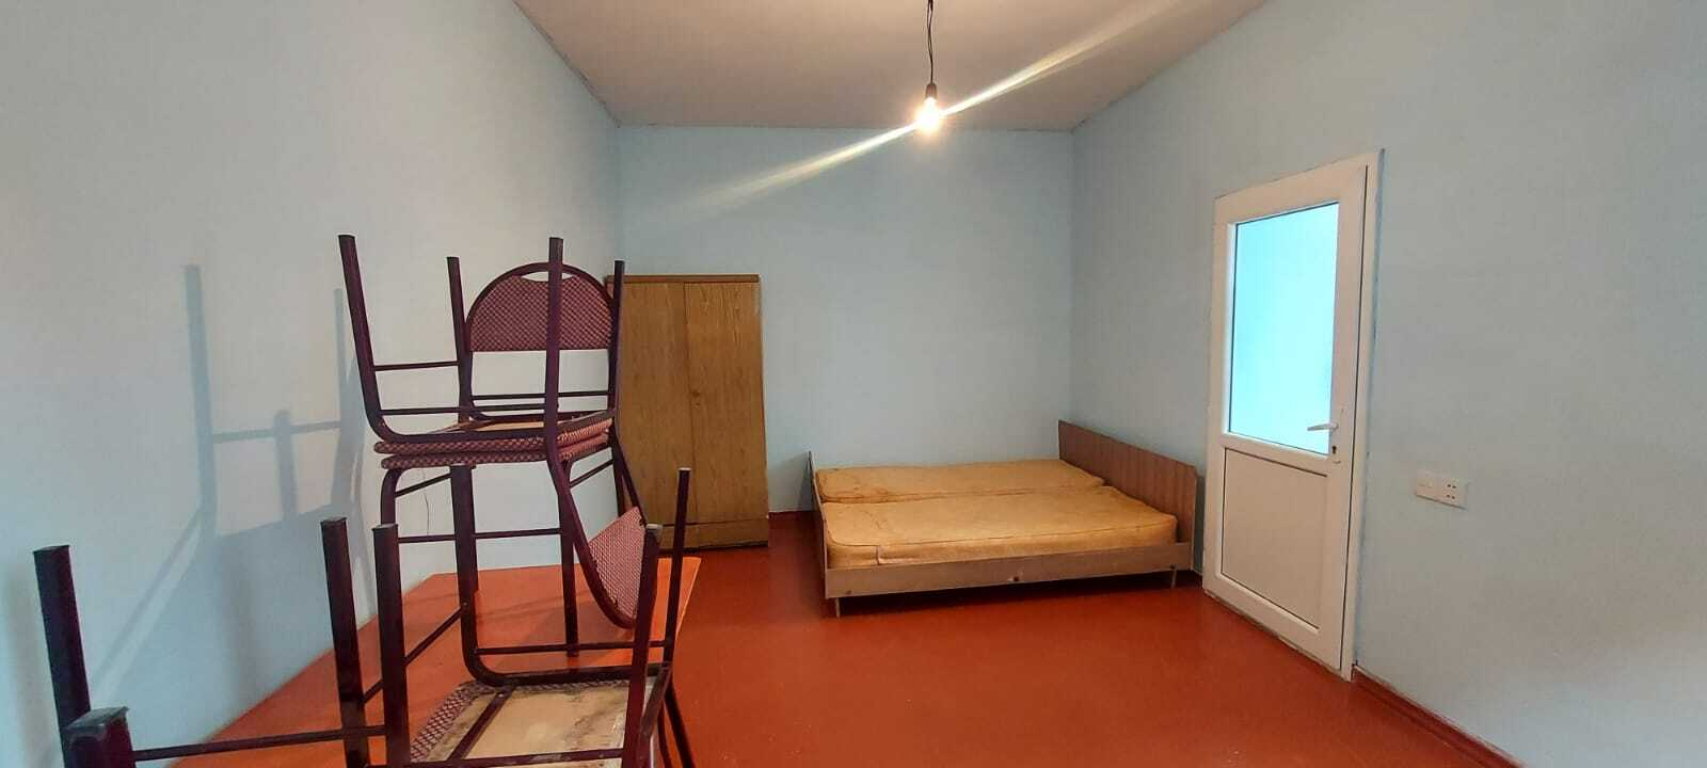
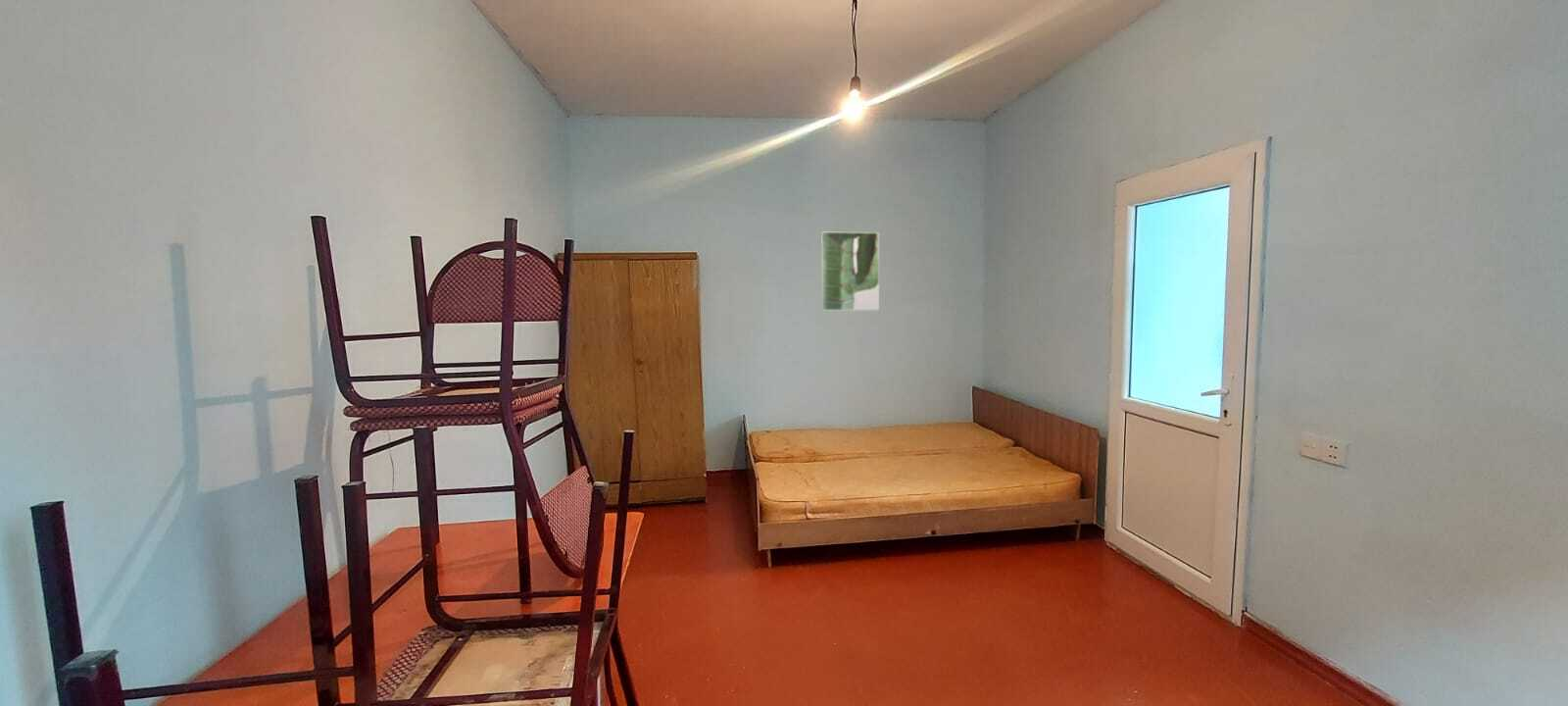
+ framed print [820,231,880,312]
